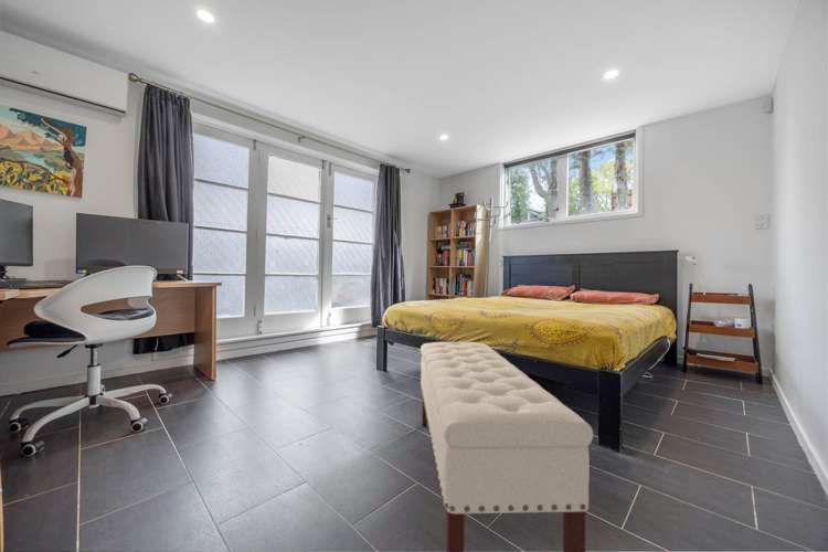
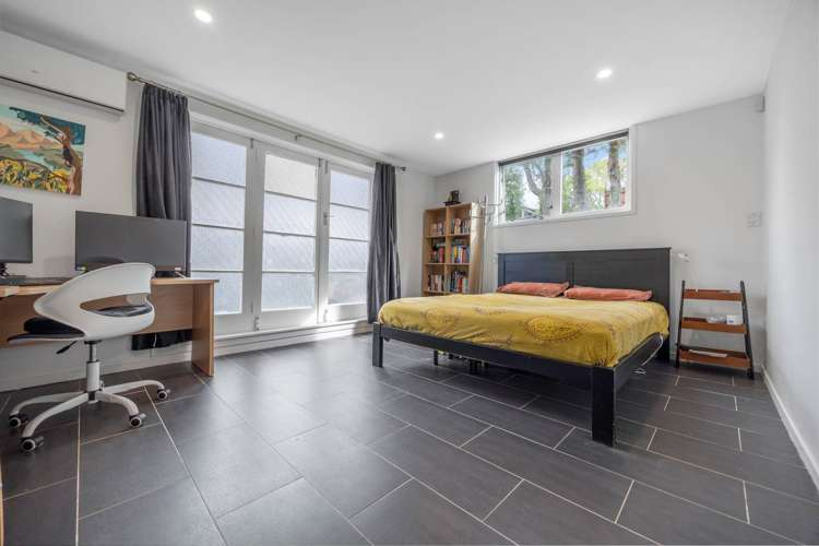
- bench [418,341,594,552]
